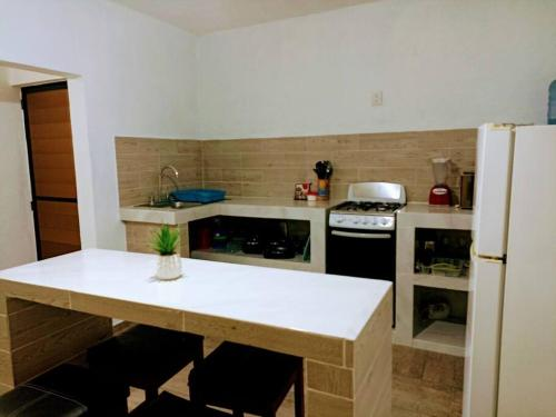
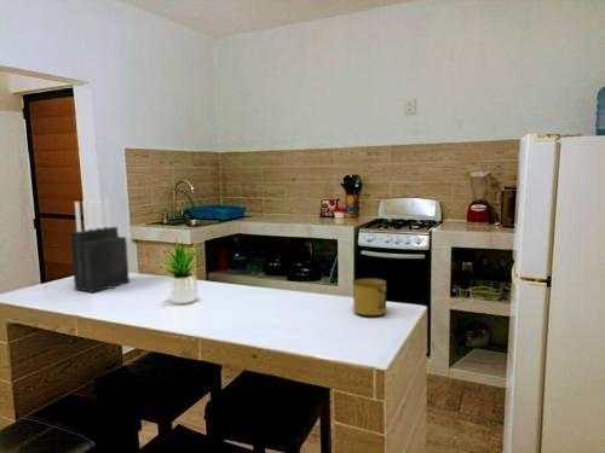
+ knife block [69,198,131,294]
+ mug [351,277,388,316]
